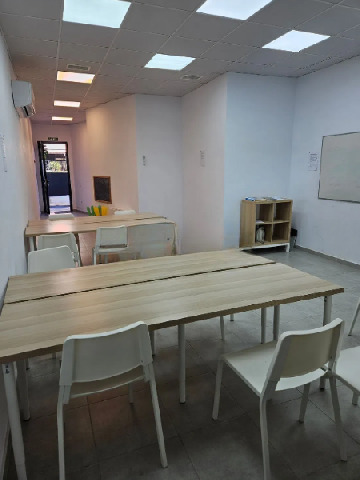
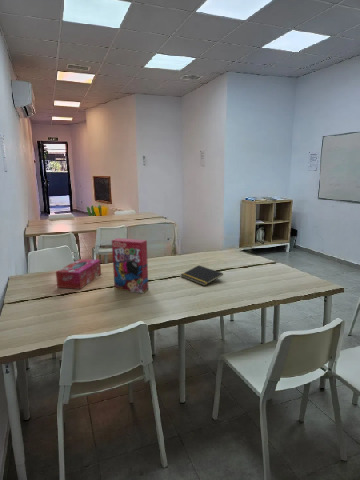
+ cereal box [111,237,149,294]
+ tissue box [55,258,102,290]
+ notepad [180,264,224,287]
